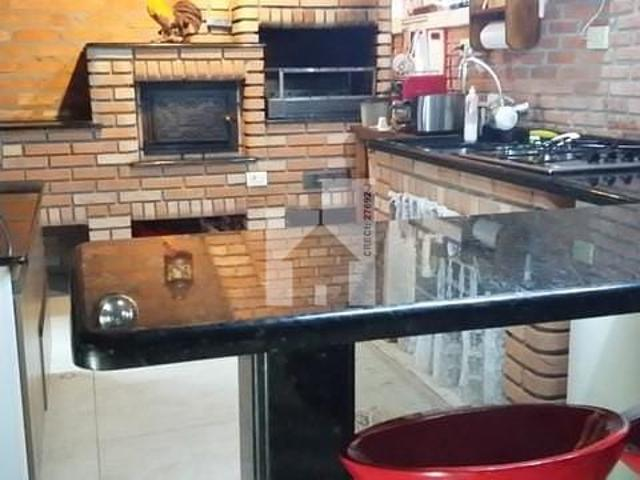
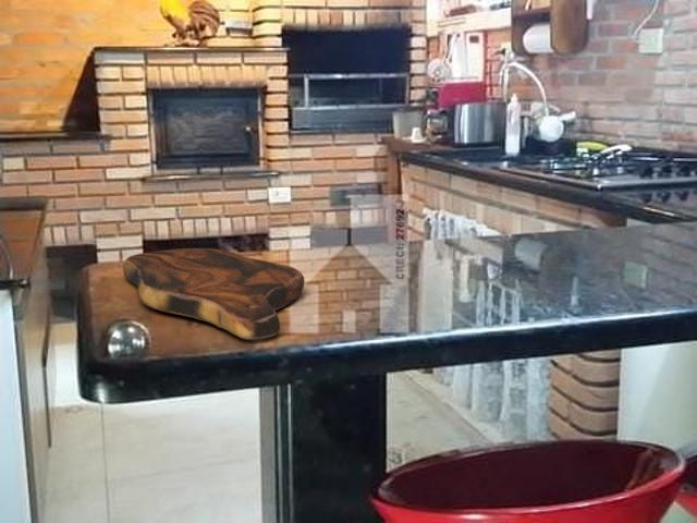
+ cutting board [122,247,305,341]
